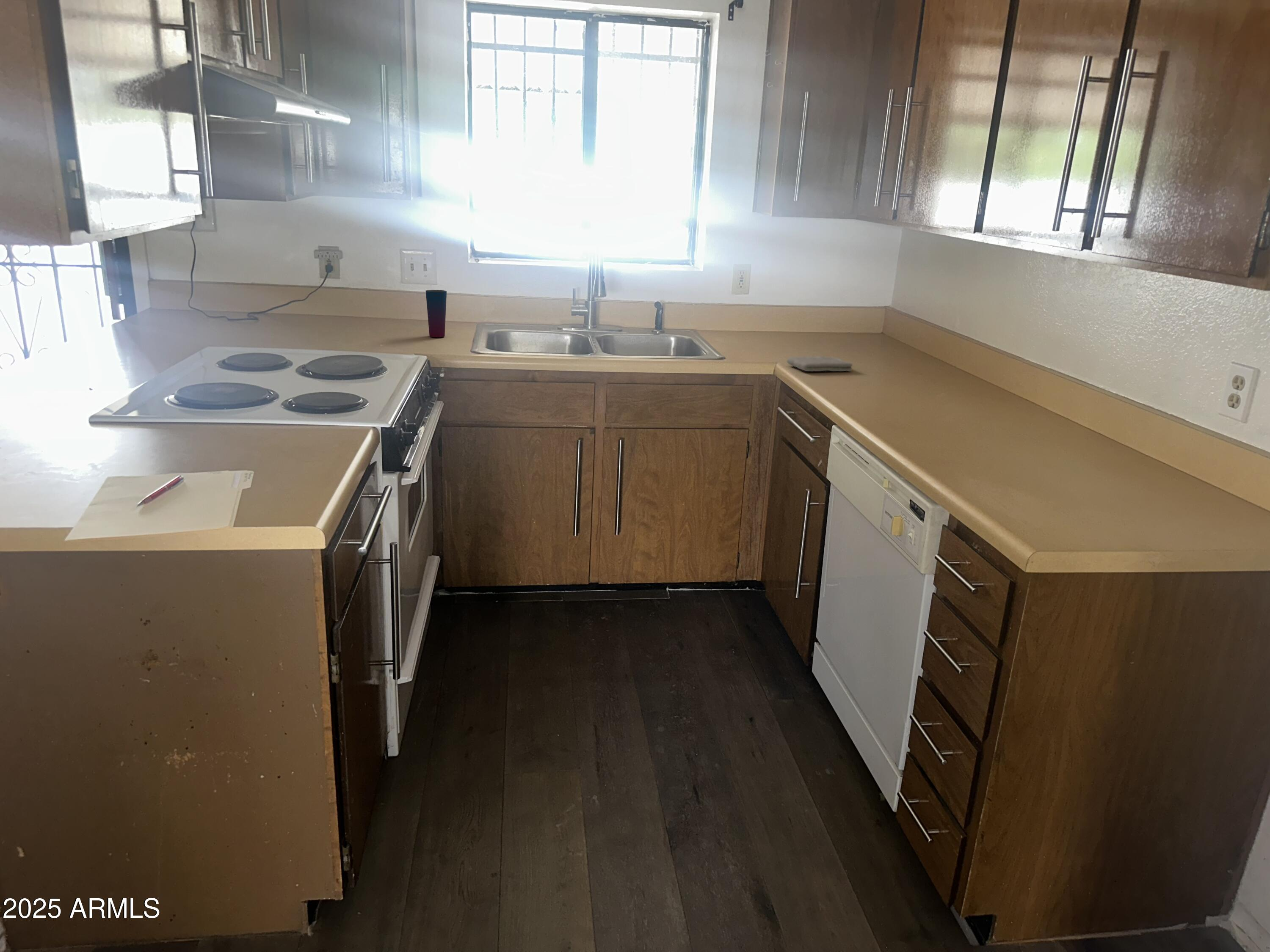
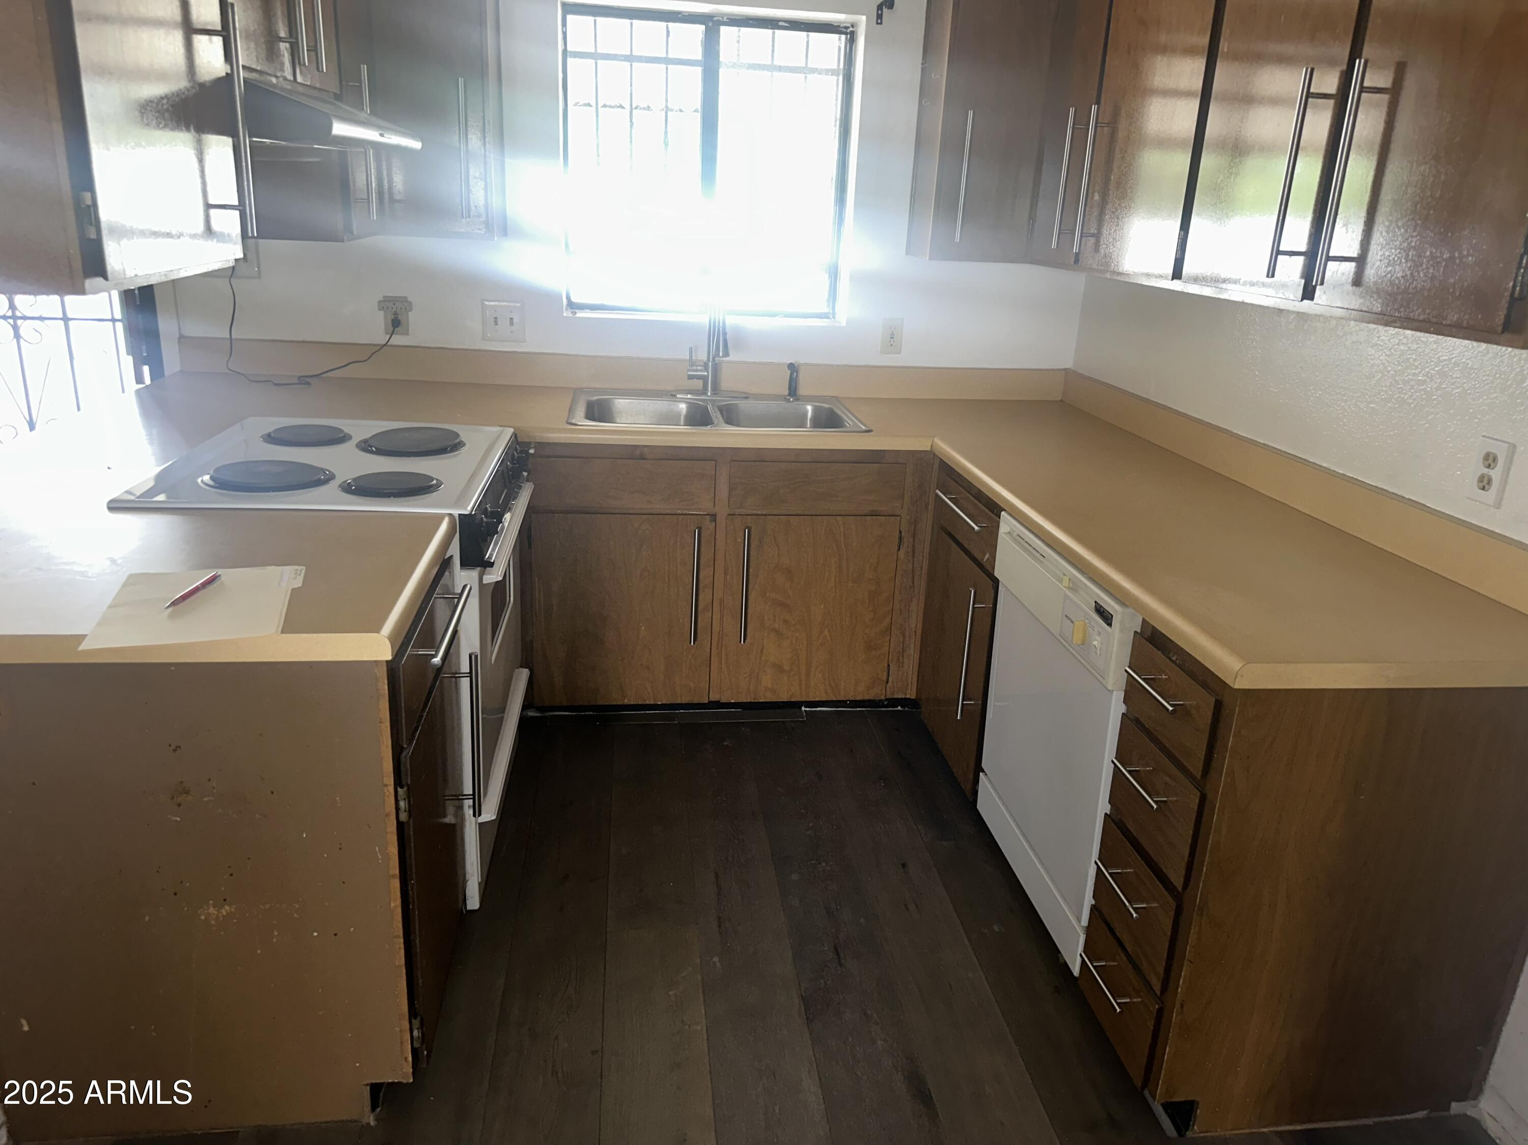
- cup [425,289,447,338]
- washcloth [786,355,853,372]
